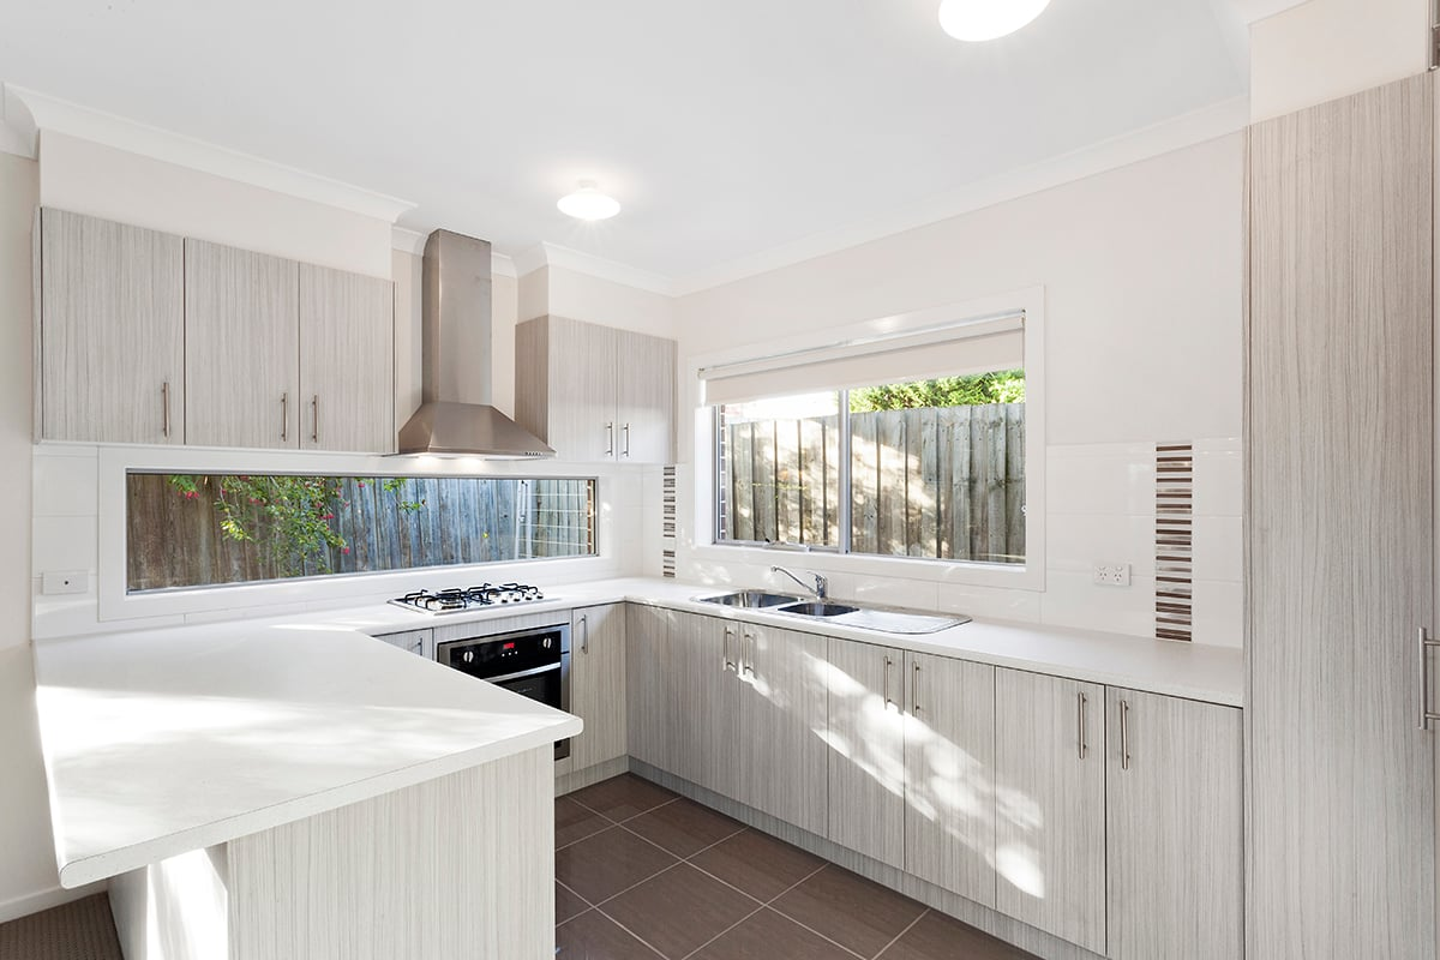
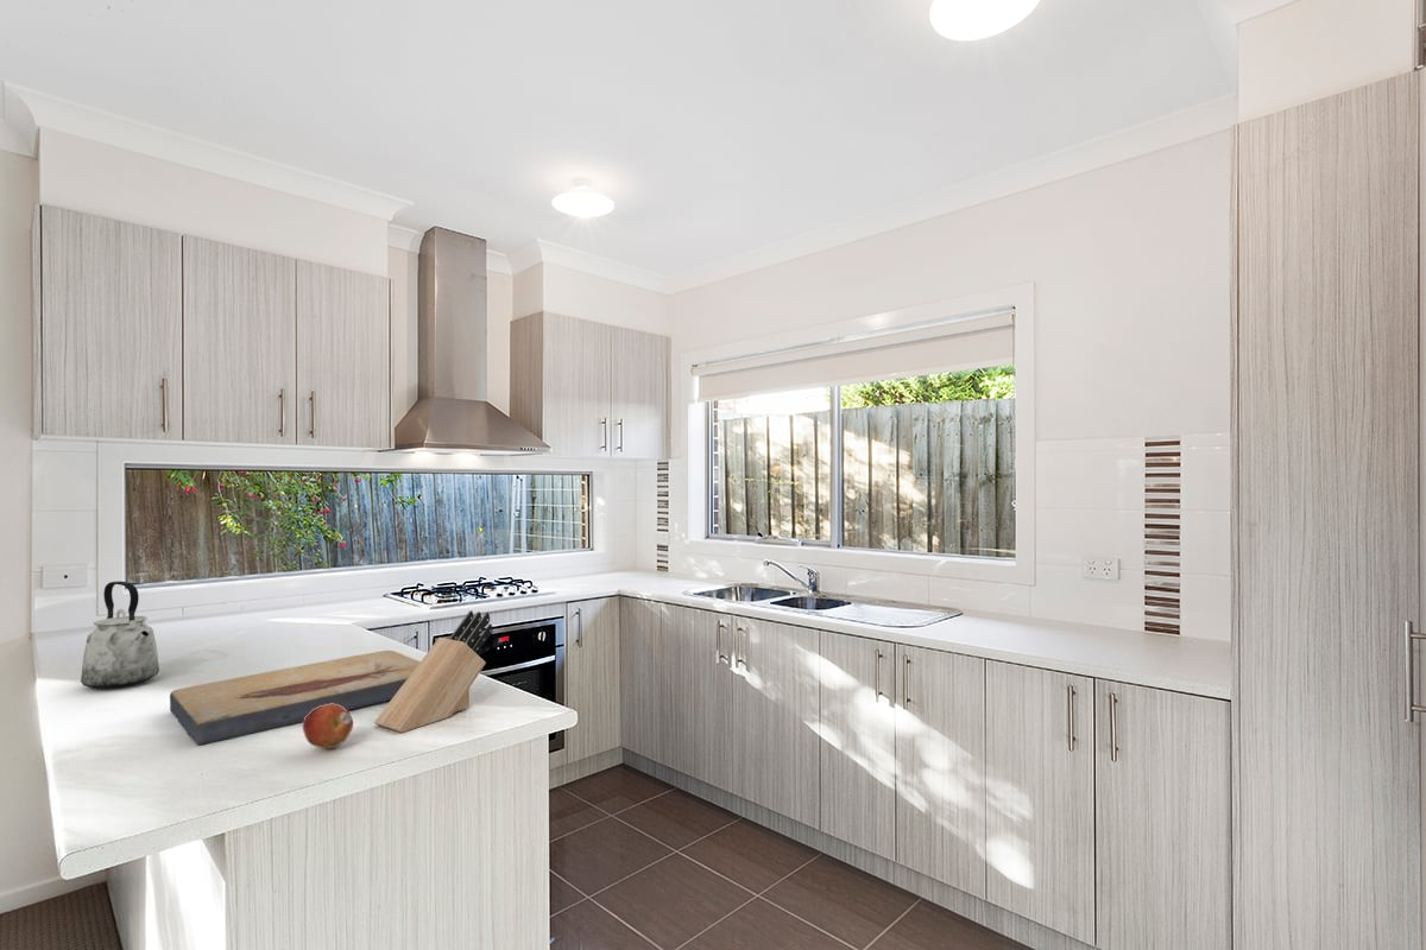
+ fish fossil [169,650,421,746]
+ kettle [80,581,160,690]
+ knife block [373,610,493,734]
+ fruit [302,703,354,749]
